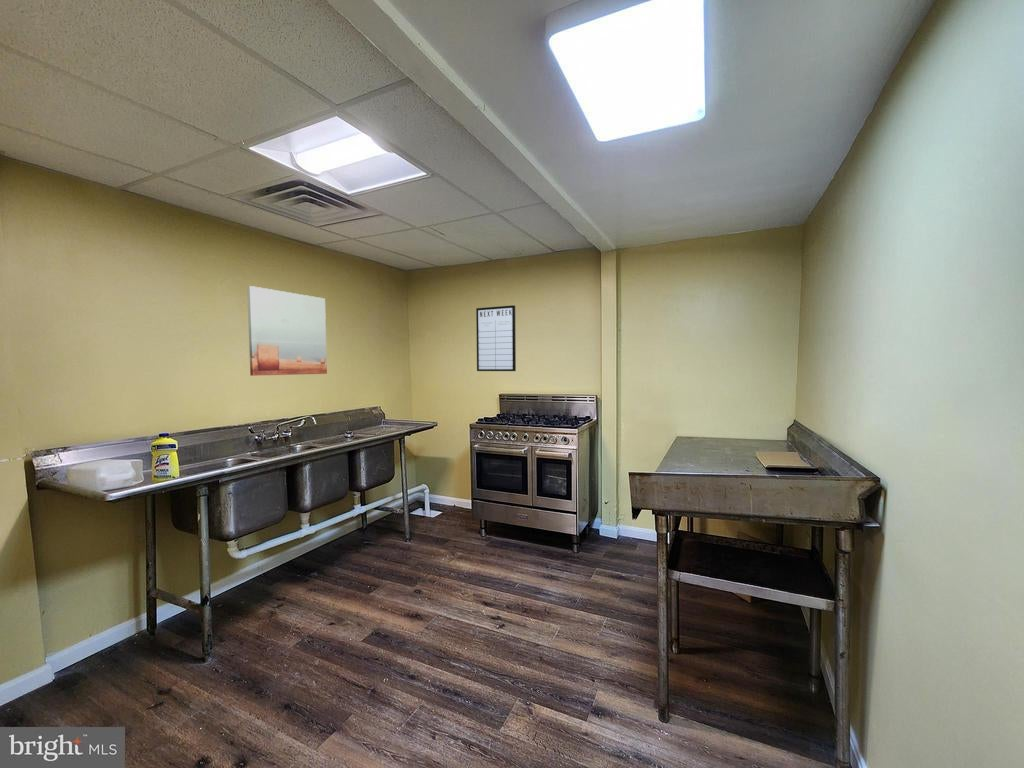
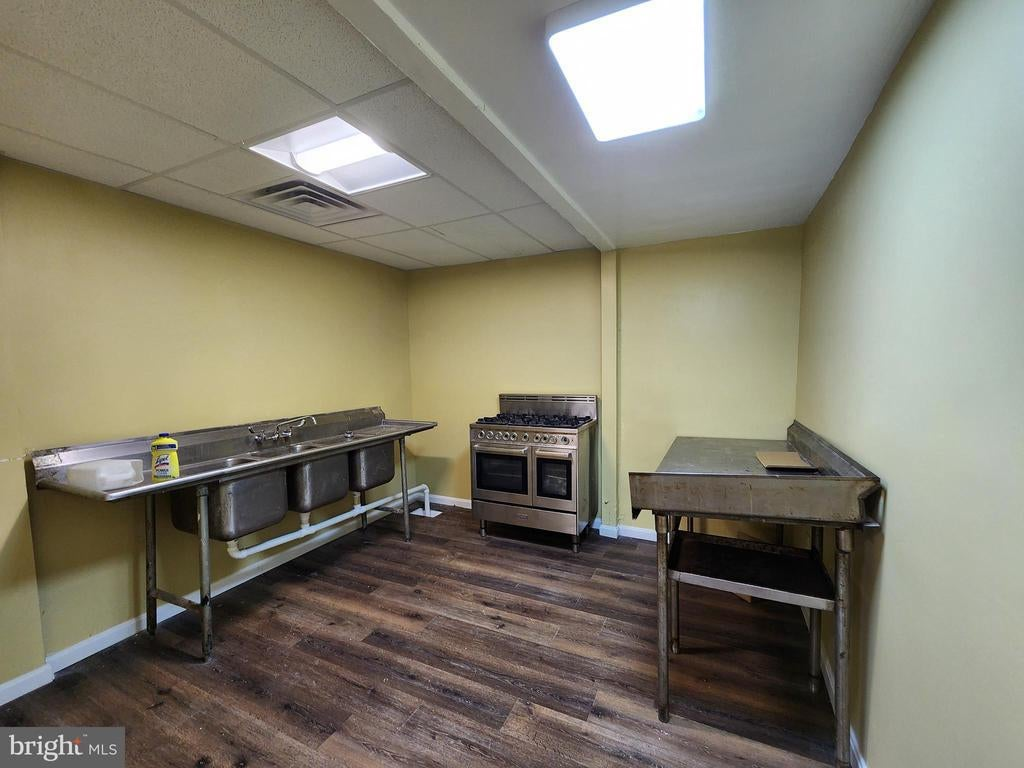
- writing board [475,304,517,372]
- wall art [246,285,328,377]
